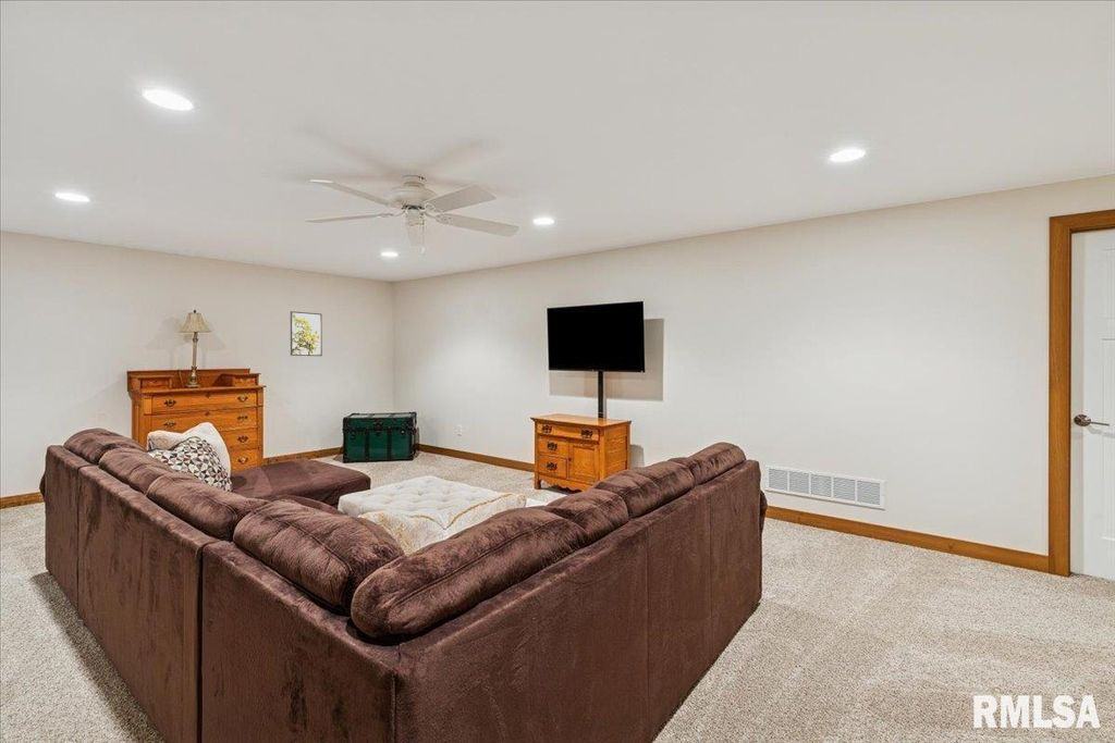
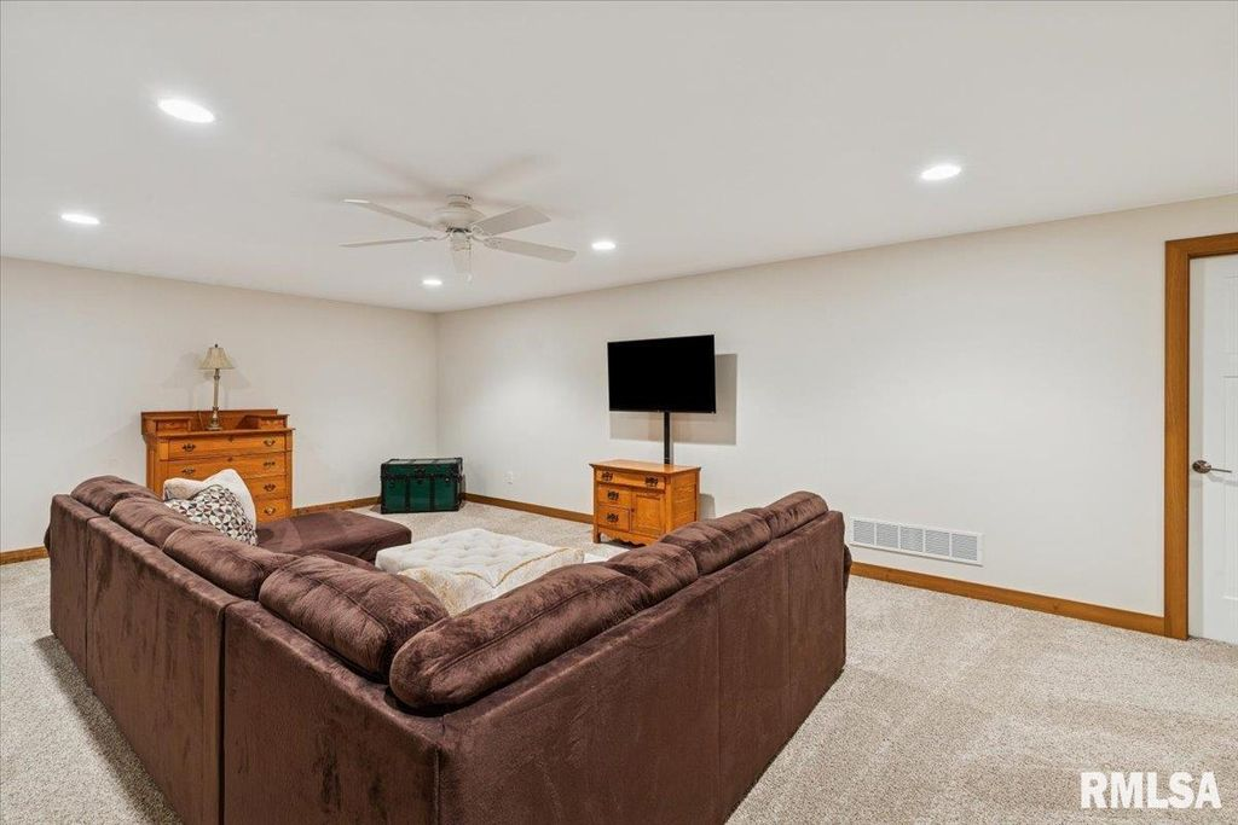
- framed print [290,310,323,357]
